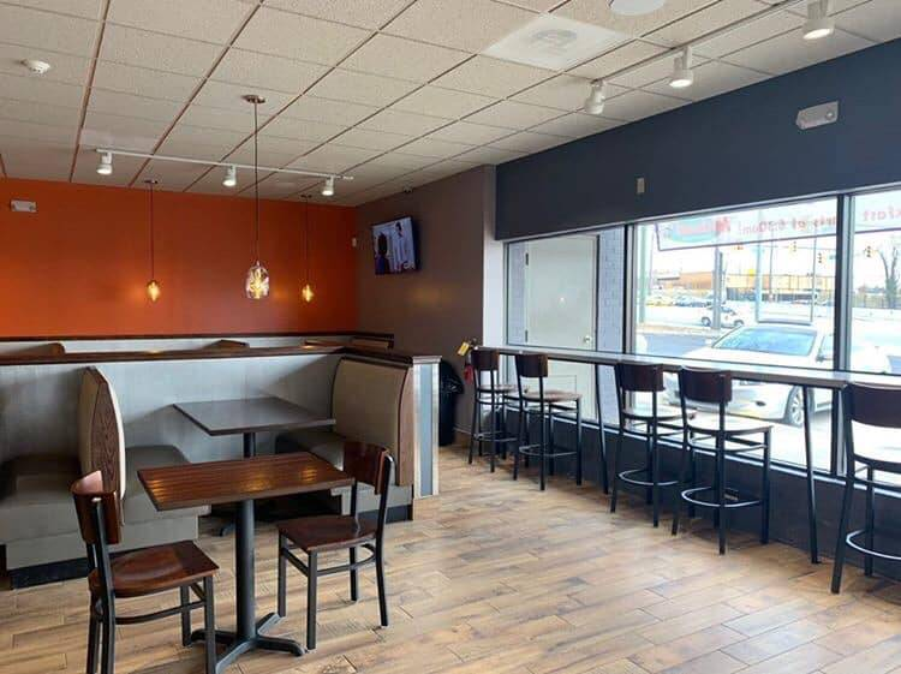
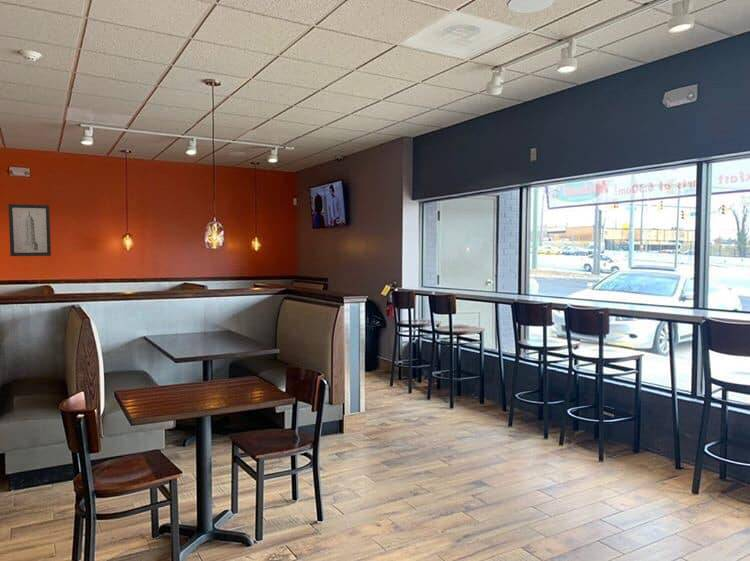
+ wall art [7,203,52,257]
